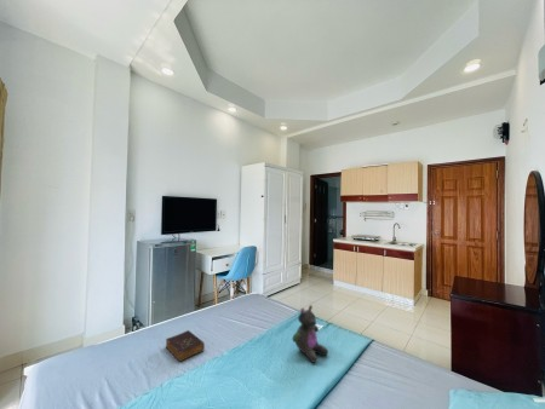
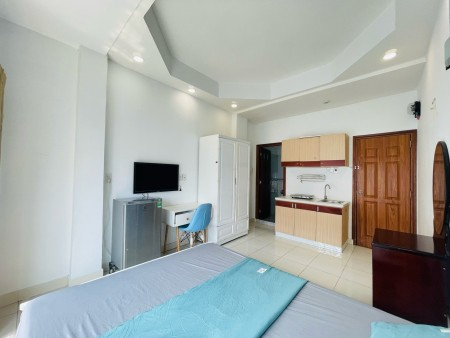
- stuffed bear [291,304,329,363]
- book [165,329,206,363]
